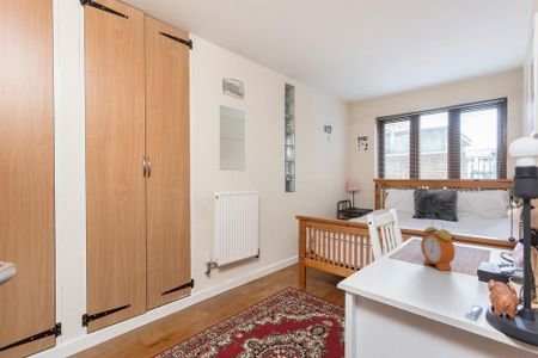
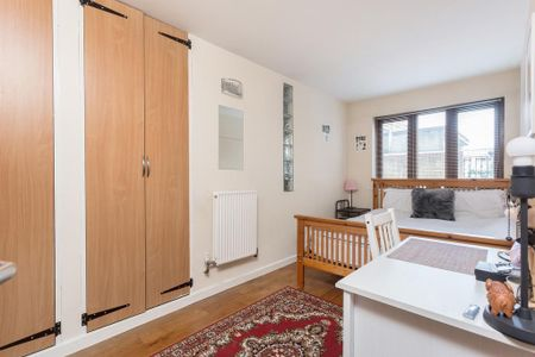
- alarm clock [420,220,457,272]
